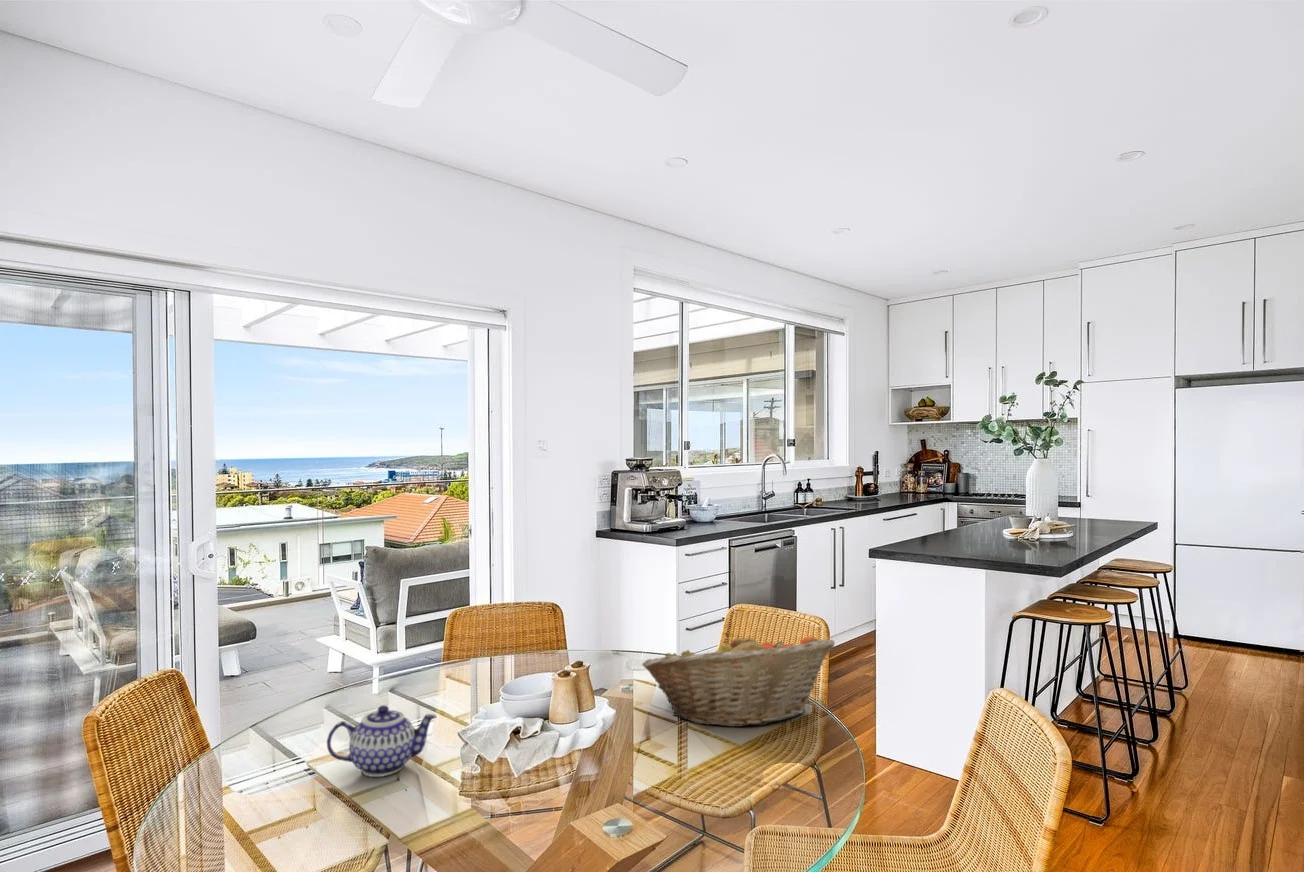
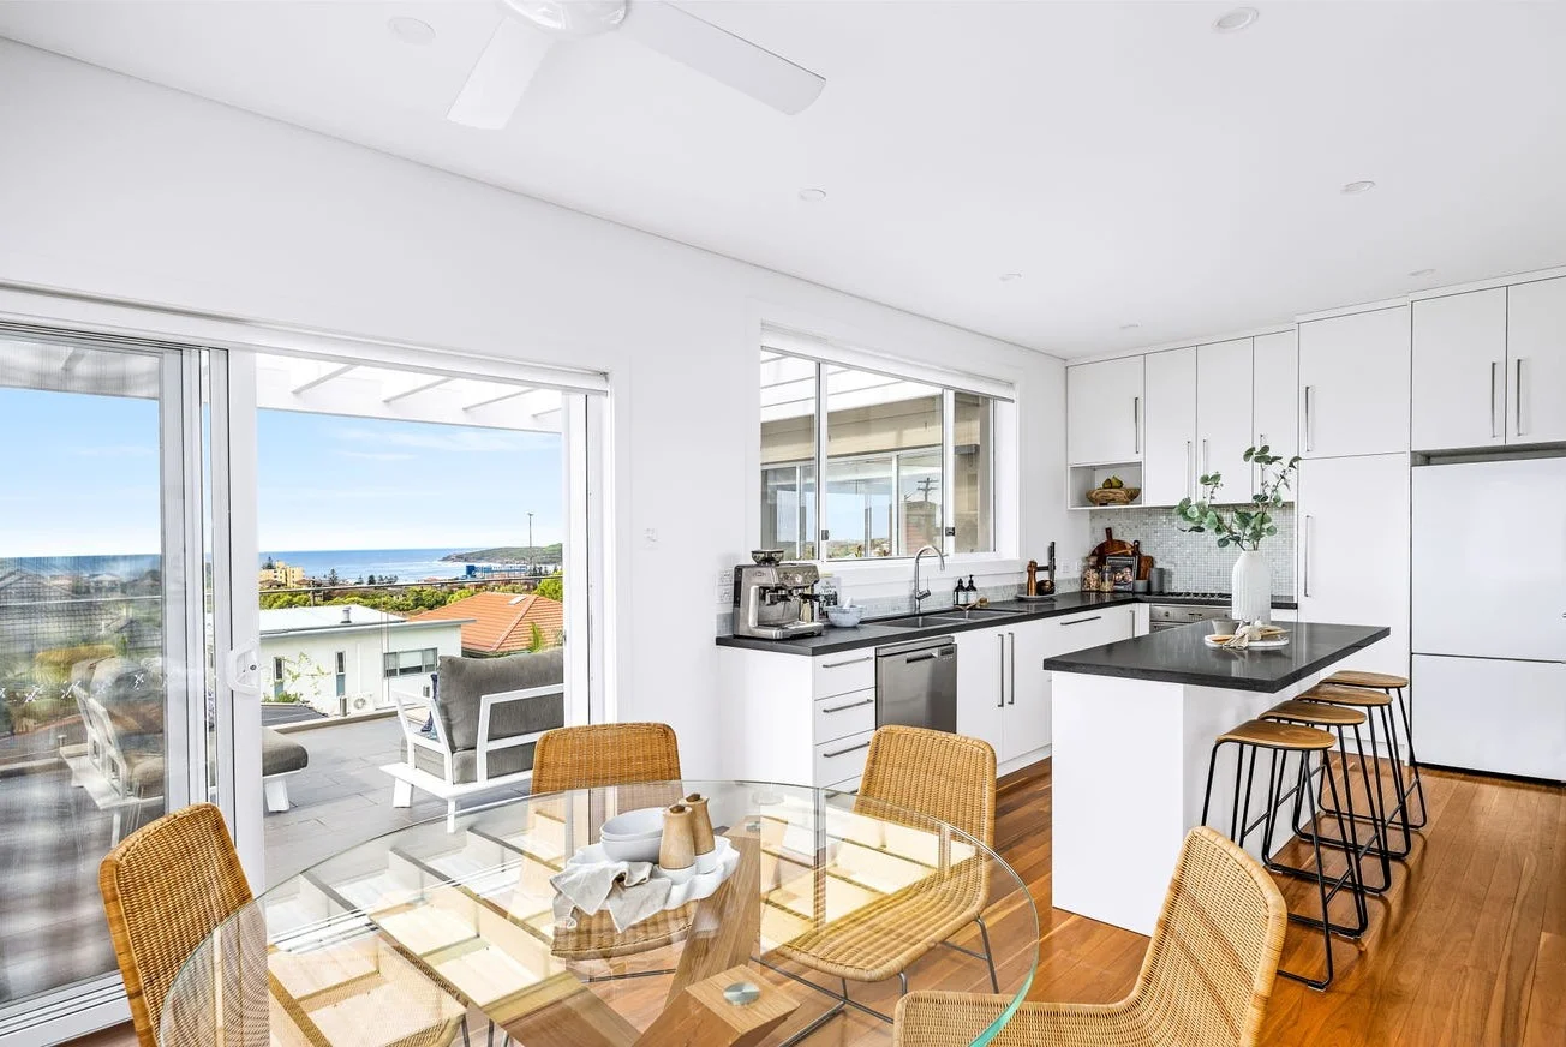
- teapot [326,704,438,778]
- fruit basket [641,632,836,728]
